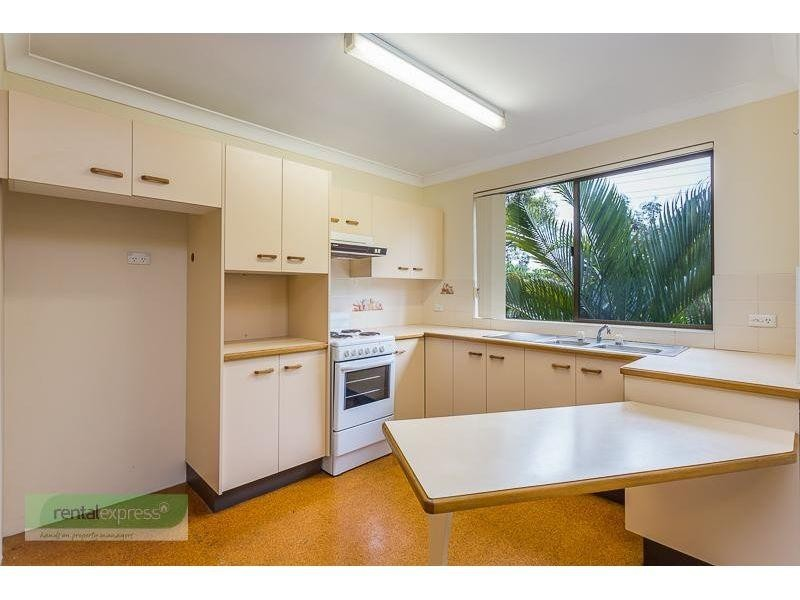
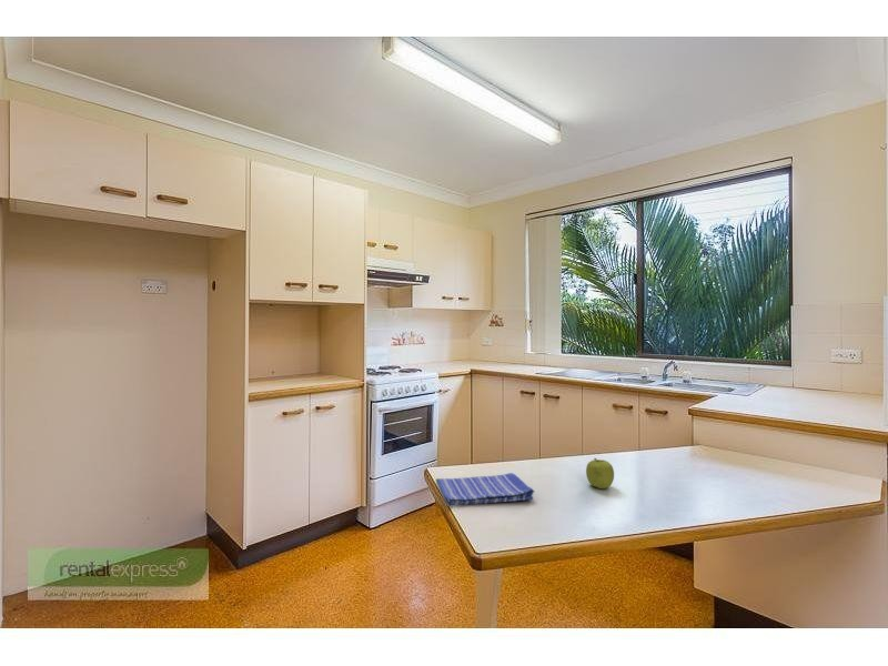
+ fruit [585,457,615,490]
+ dish towel [435,472,535,507]
